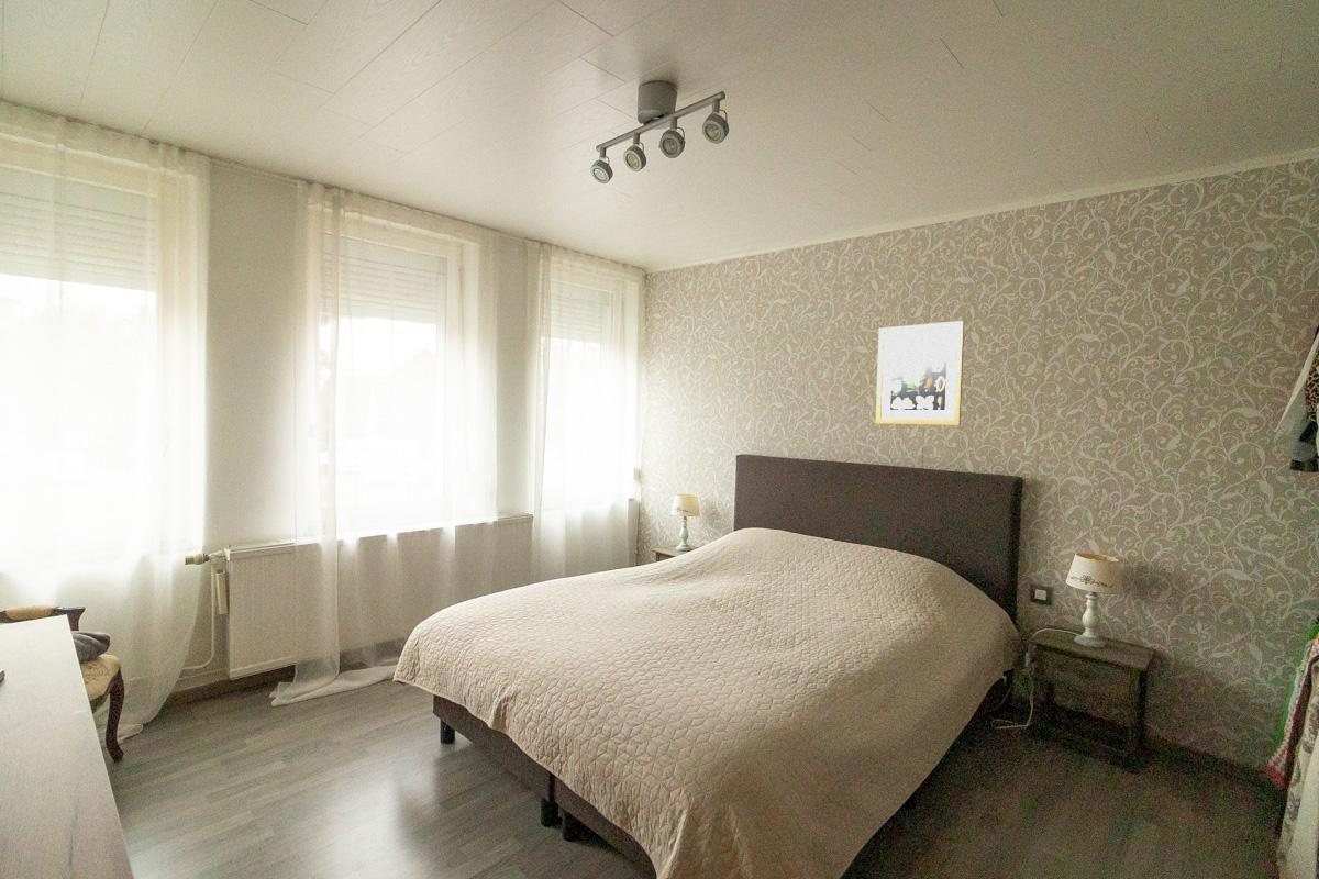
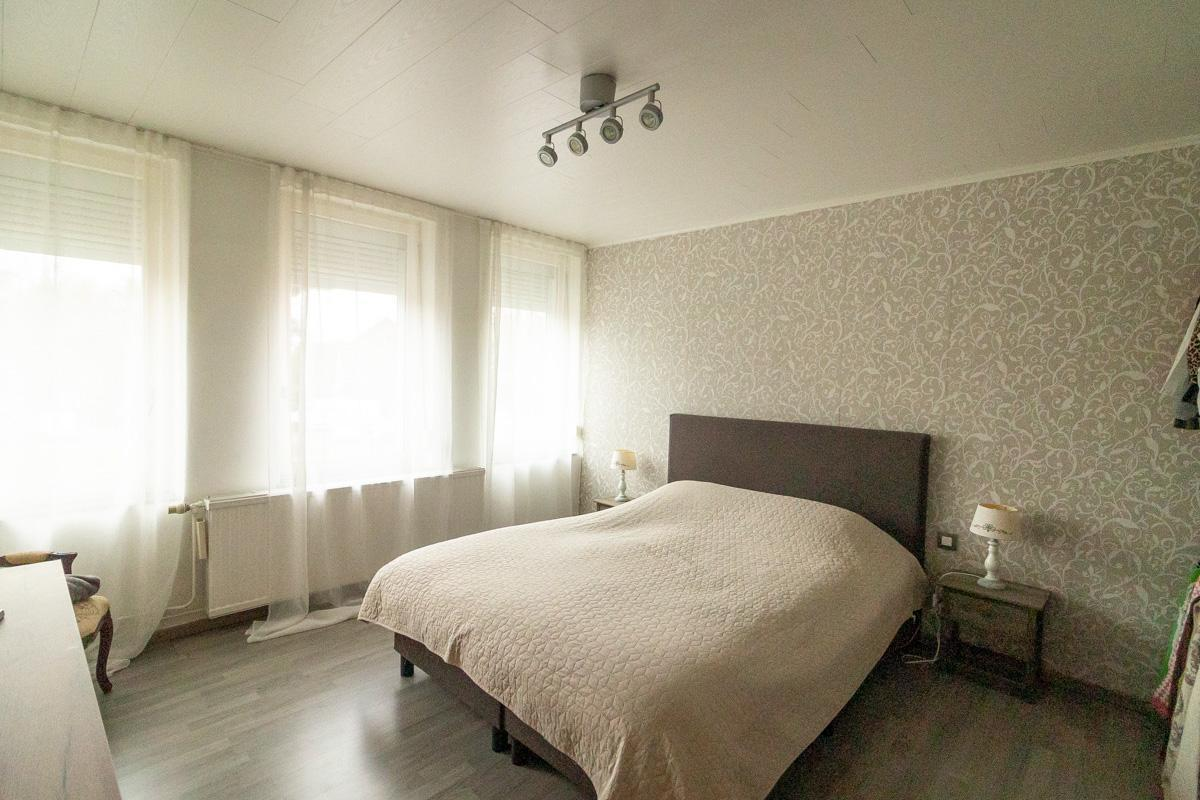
- wall art [875,320,965,426]
